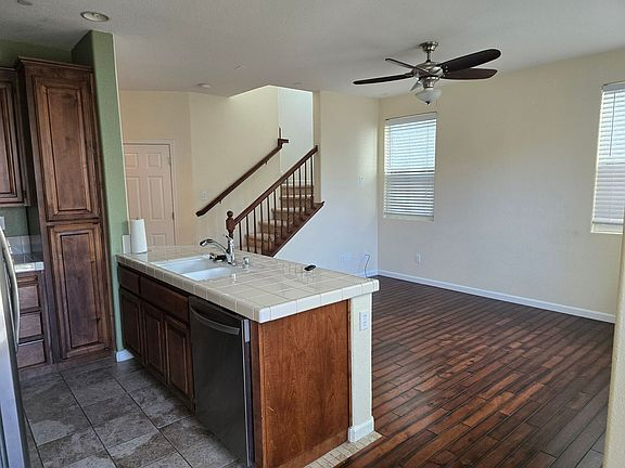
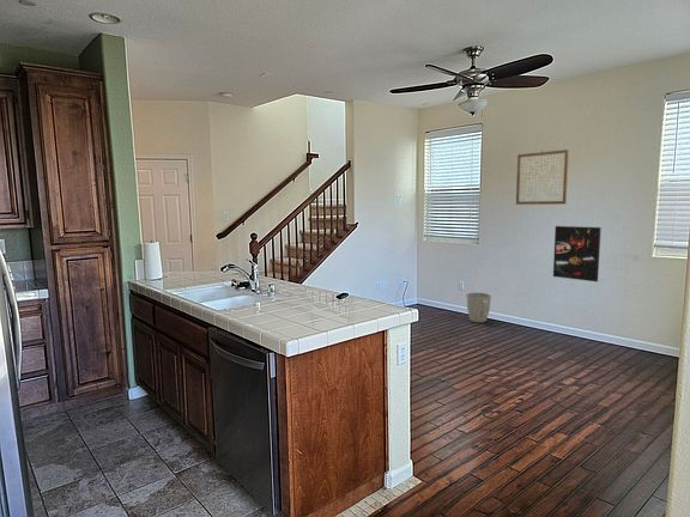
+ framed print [552,225,603,282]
+ wall art [515,148,570,206]
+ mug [466,292,492,323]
